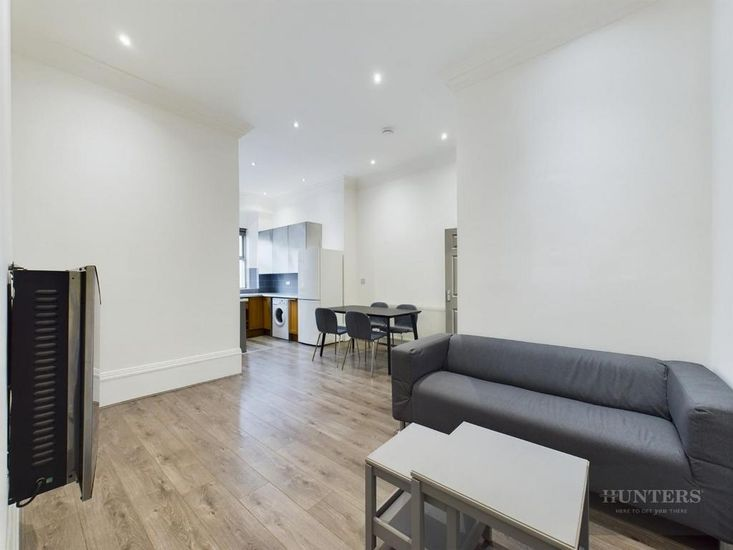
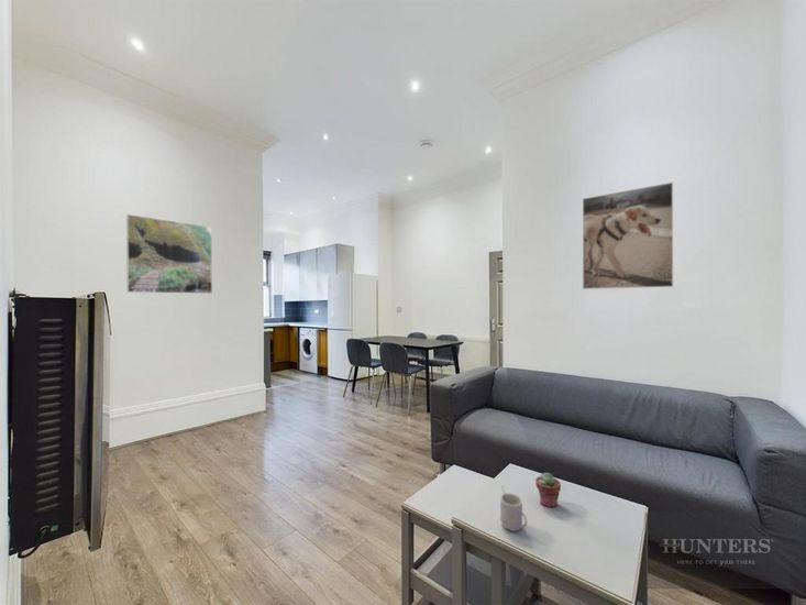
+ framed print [582,182,674,290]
+ mug [499,486,529,532]
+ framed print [125,213,213,295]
+ potted succulent [534,472,562,508]
